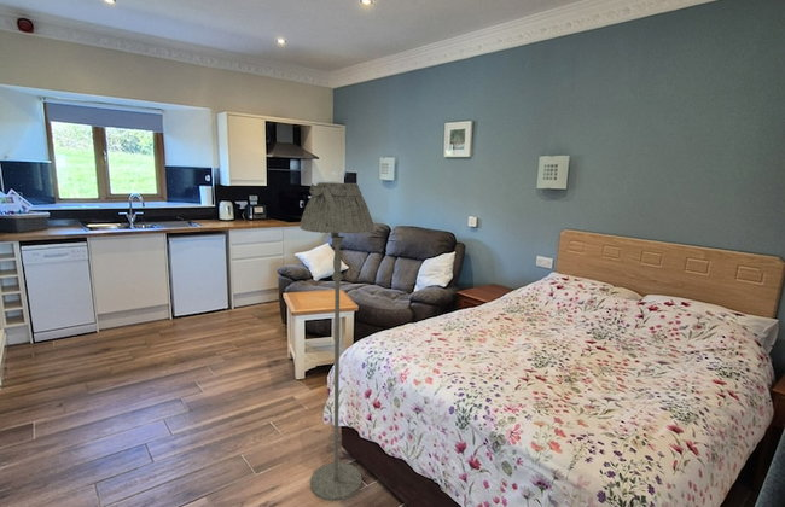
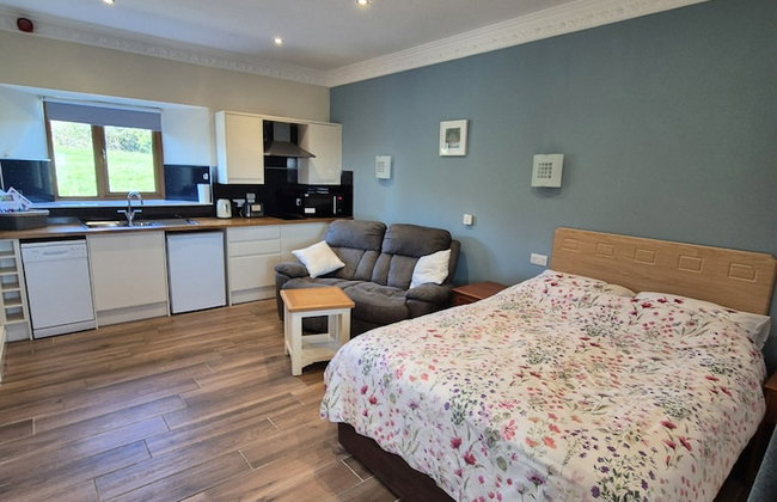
- floor lamp [298,181,376,502]
